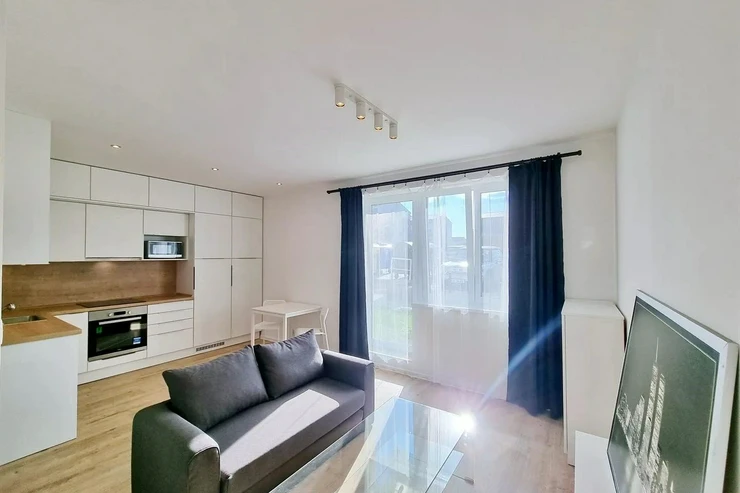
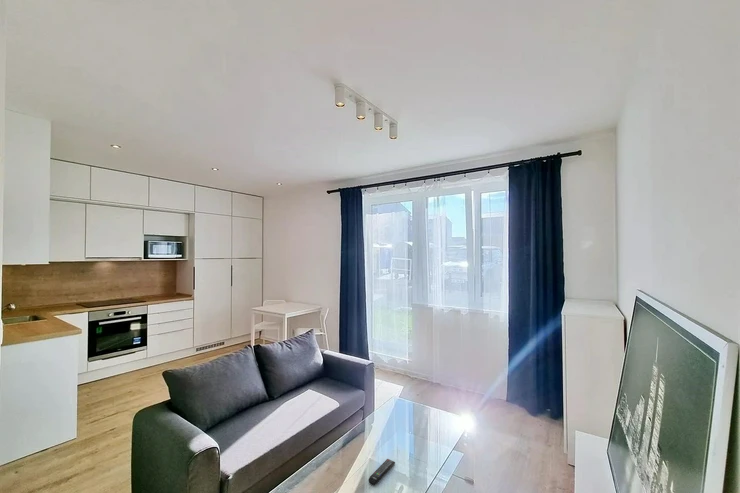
+ remote control [368,458,396,486]
